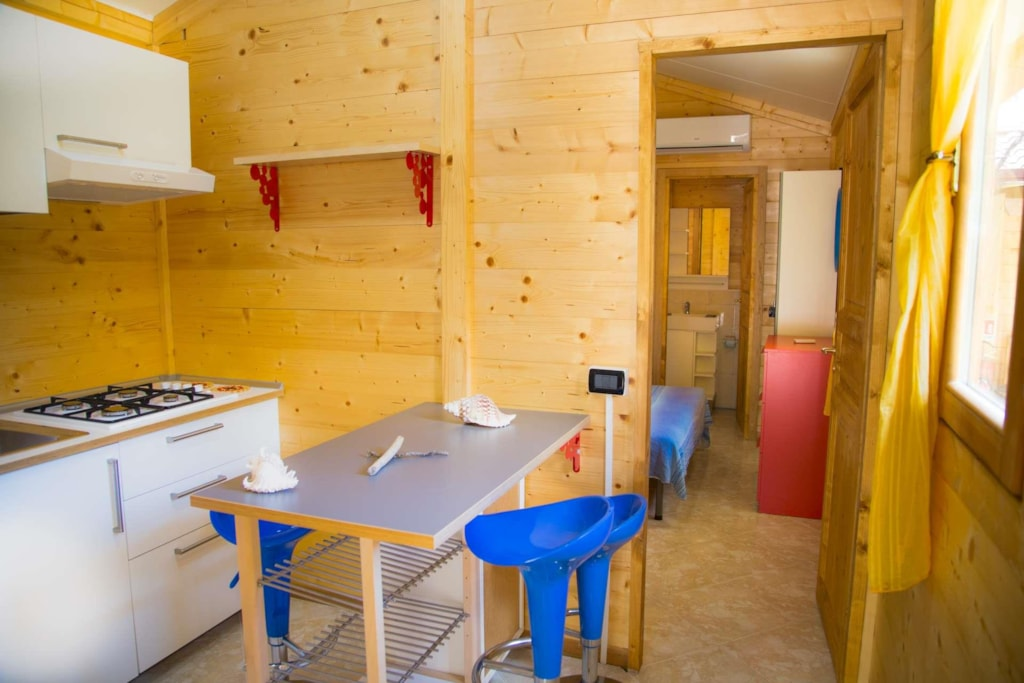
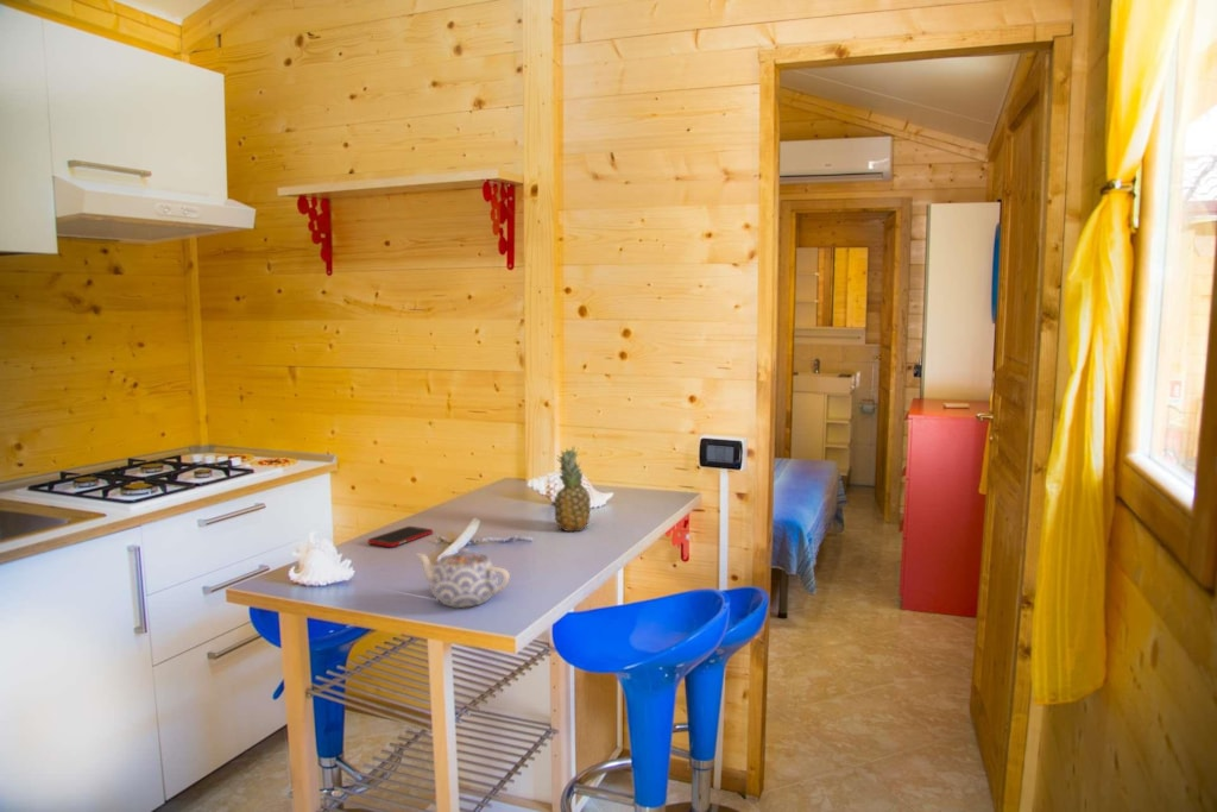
+ cell phone [367,525,434,548]
+ fruit [554,445,592,533]
+ teapot [415,547,511,609]
